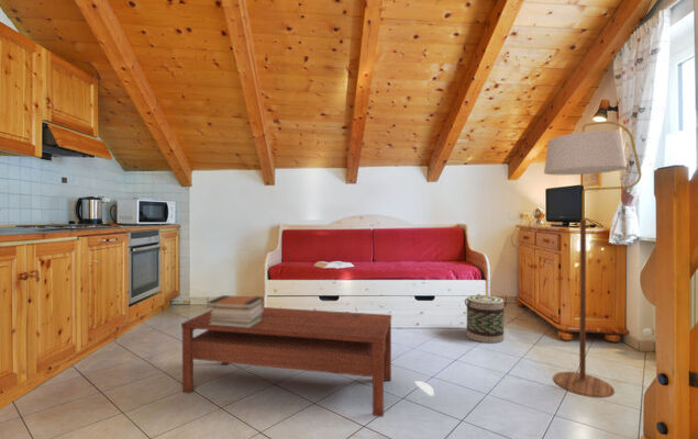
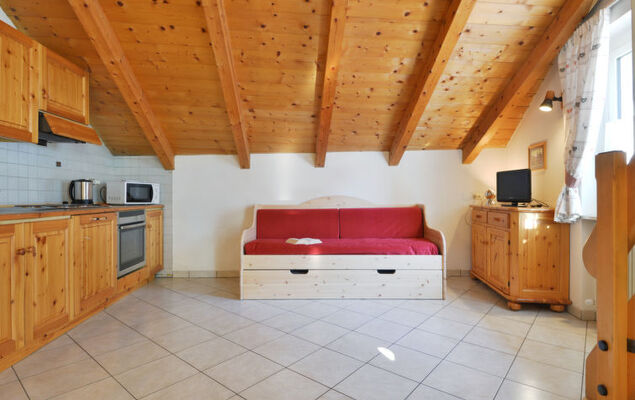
- book stack [206,294,265,328]
- floor lamp [543,121,642,398]
- coffee table [180,306,392,418]
- basket [464,293,507,345]
